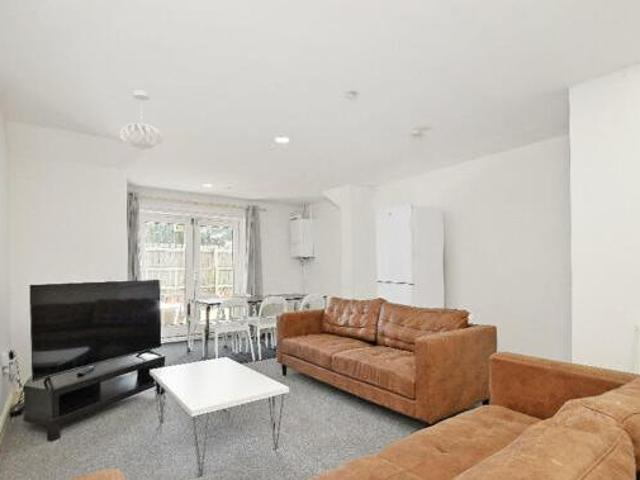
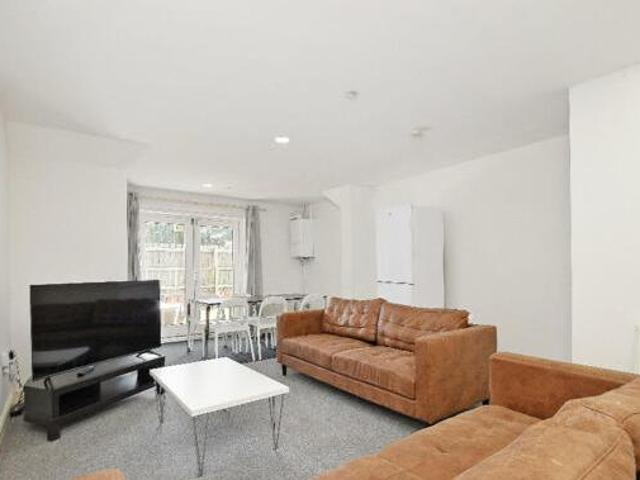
- pendant light [119,89,164,151]
